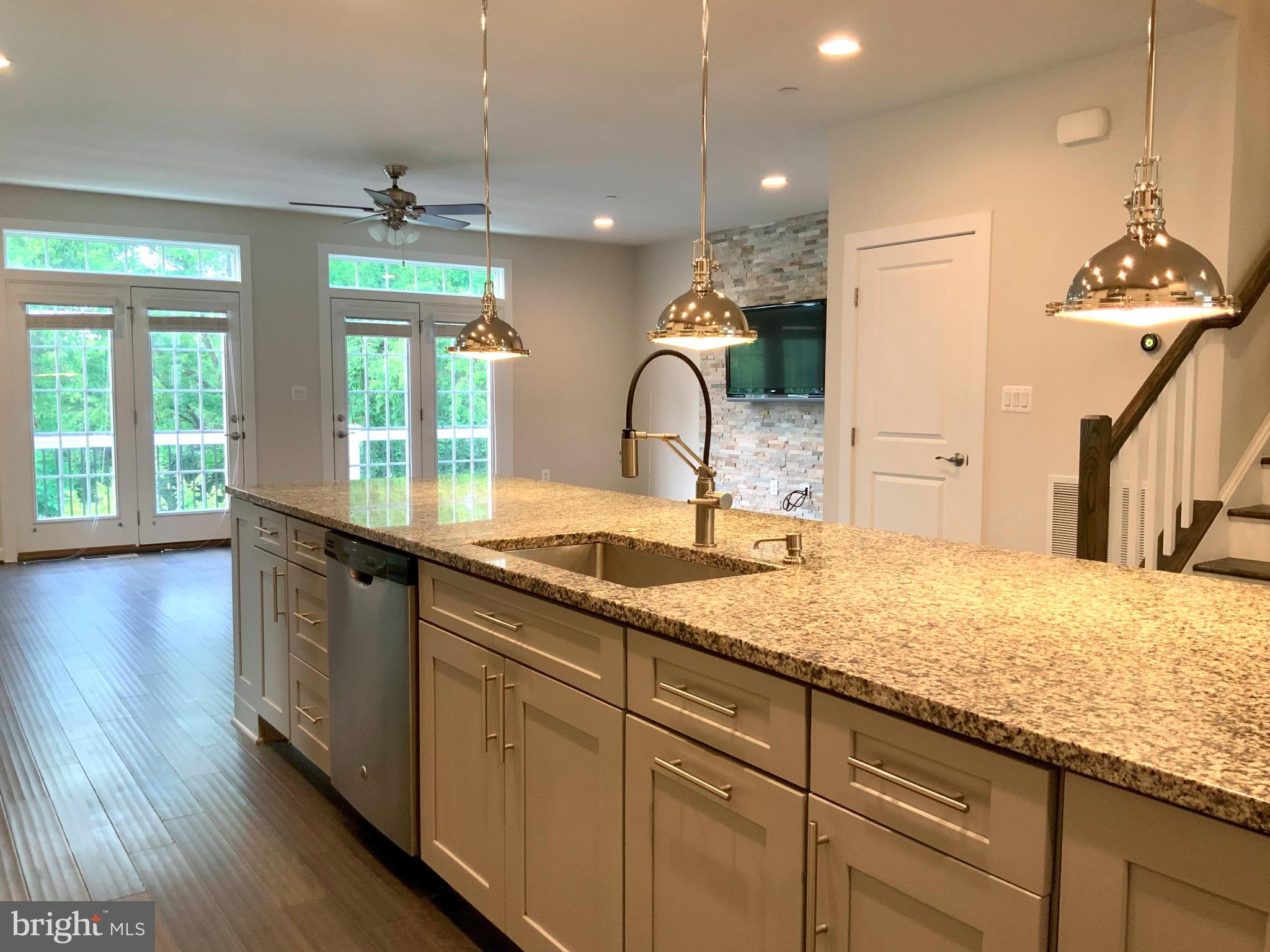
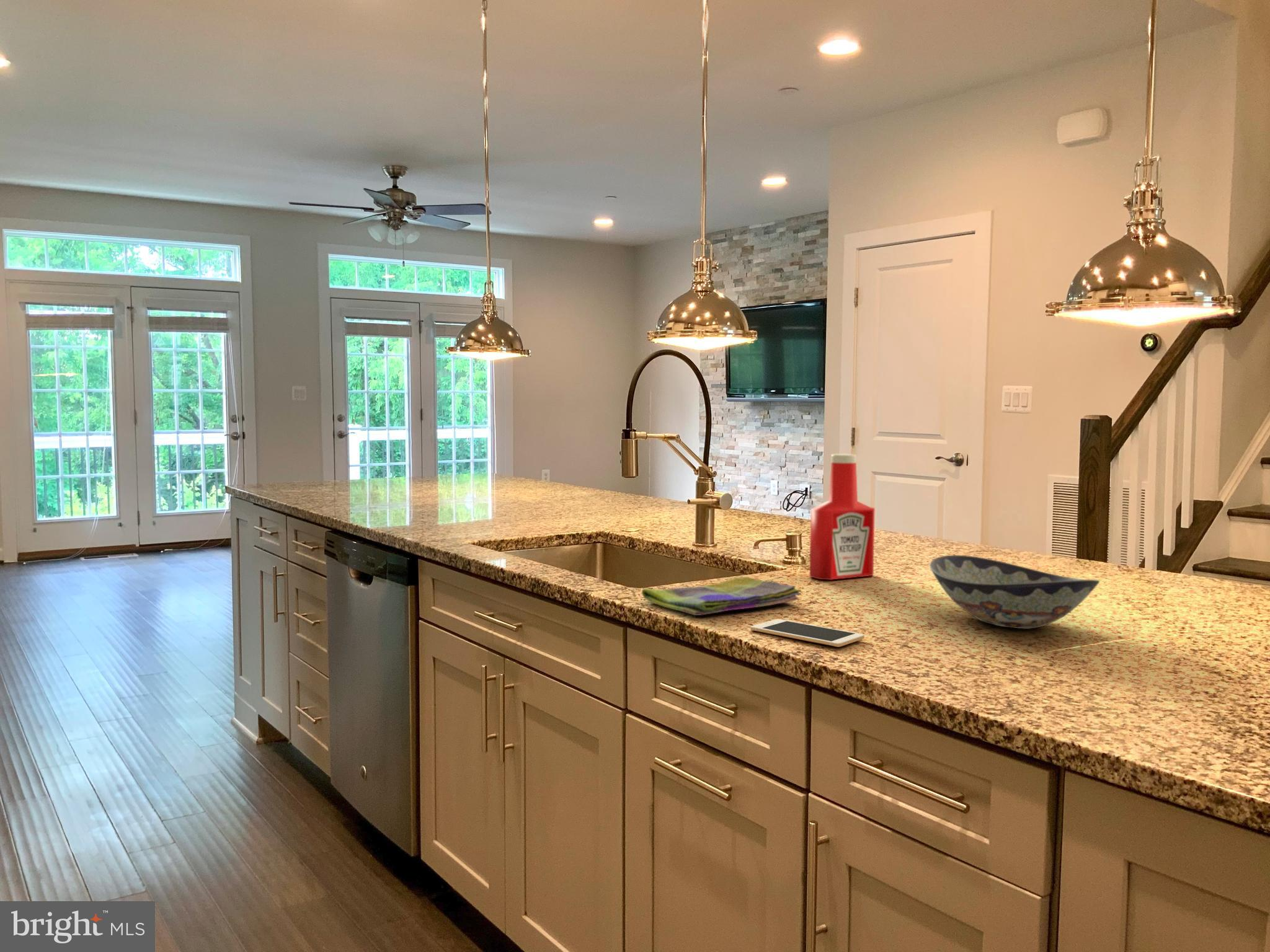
+ cell phone [750,619,865,648]
+ decorative bowl [929,555,1100,630]
+ dish towel [641,576,802,616]
+ soap bottle [809,454,876,581]
